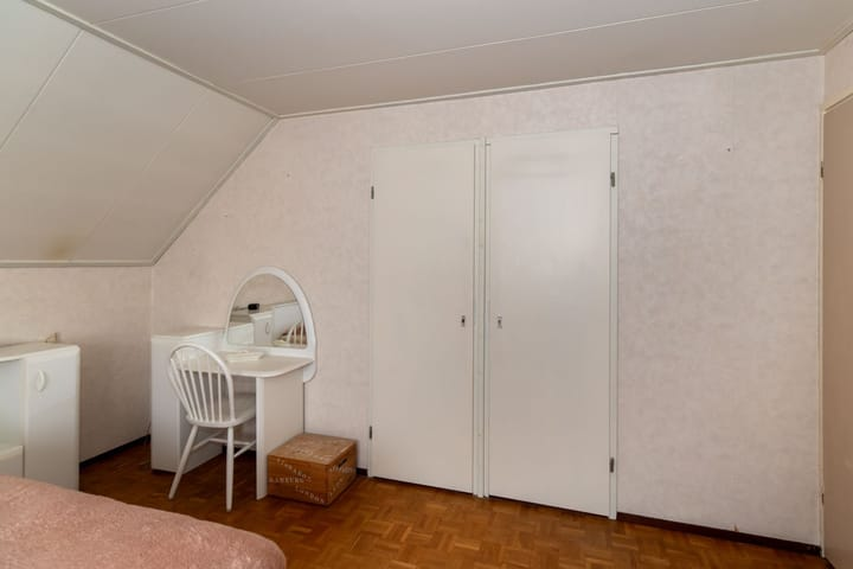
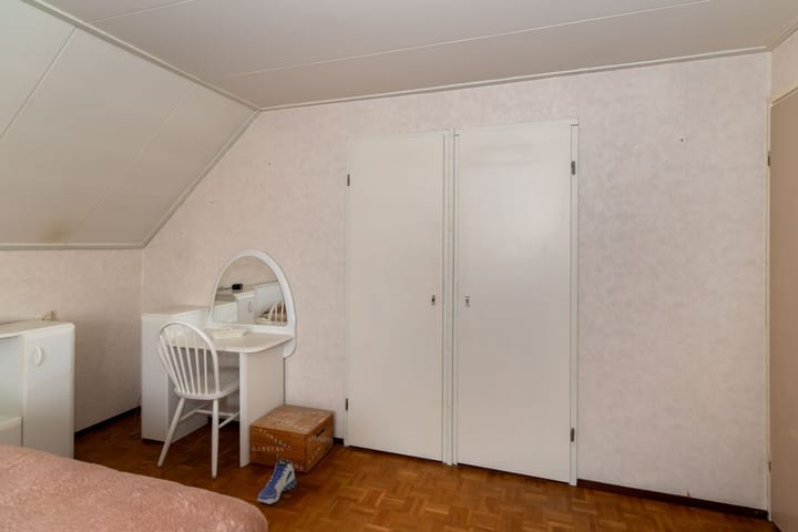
+ sneaker [256,459,298,505]
